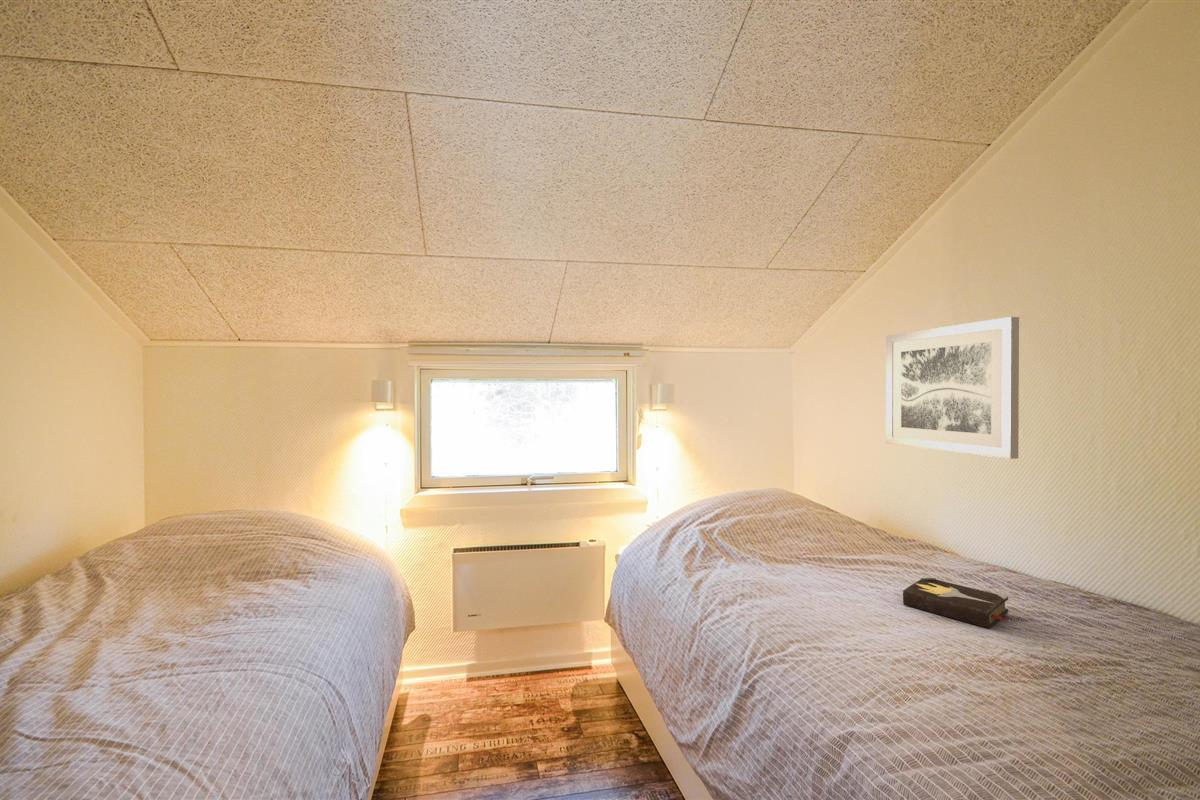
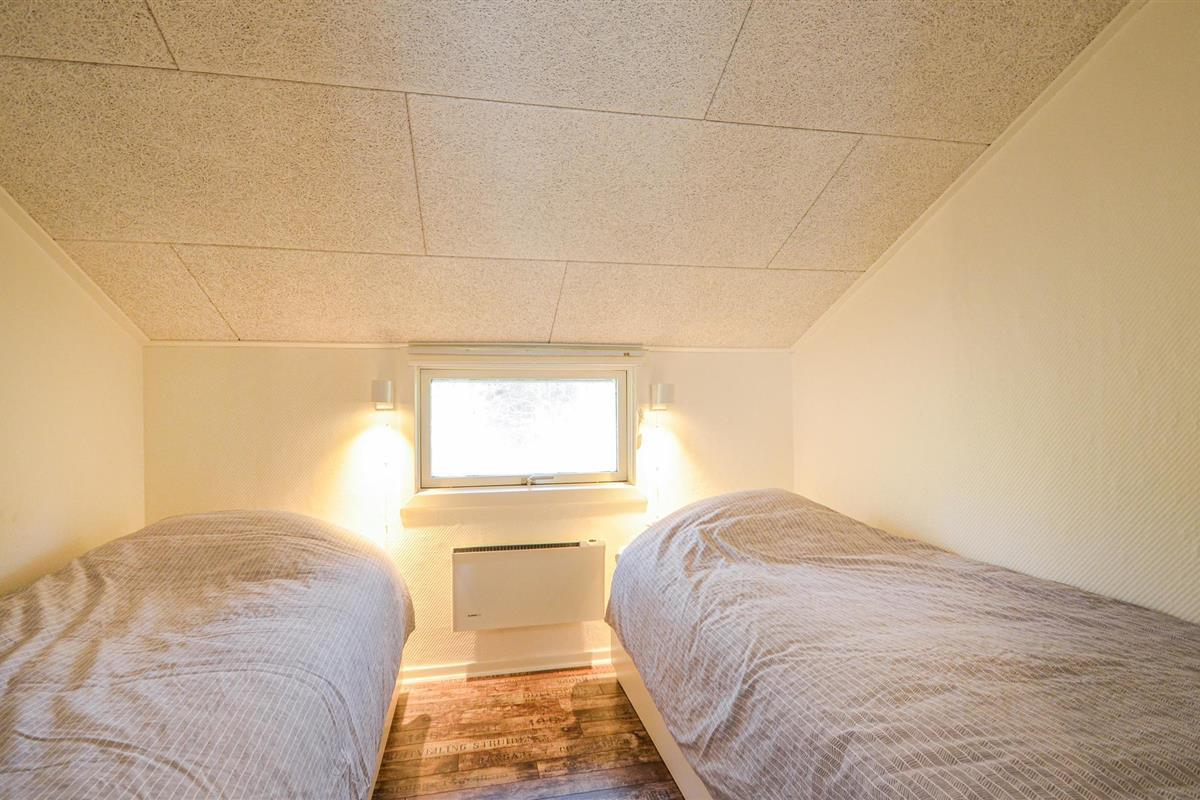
- wall art [885,316,1020,460]
- hardback book [902,575,1009,630]
